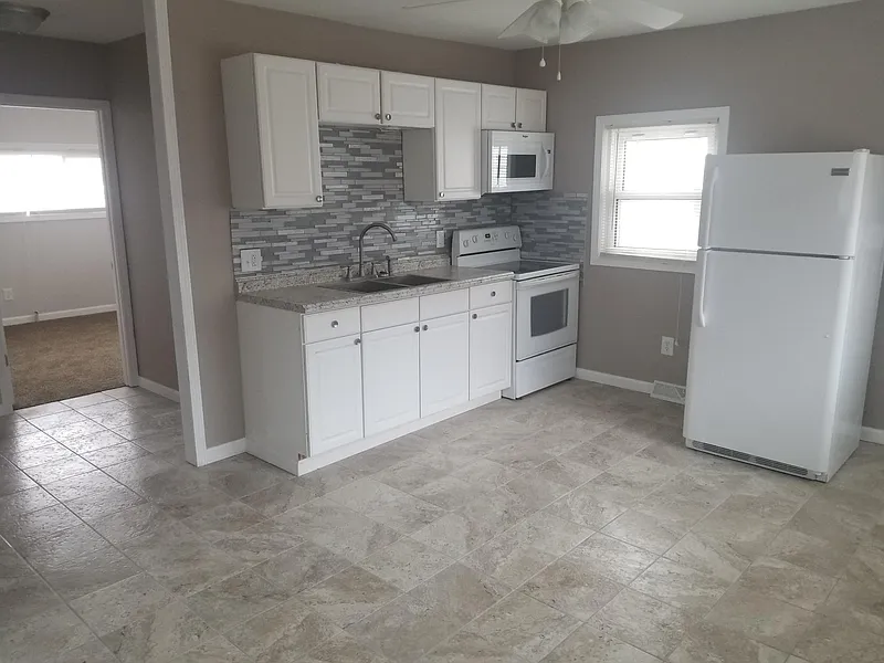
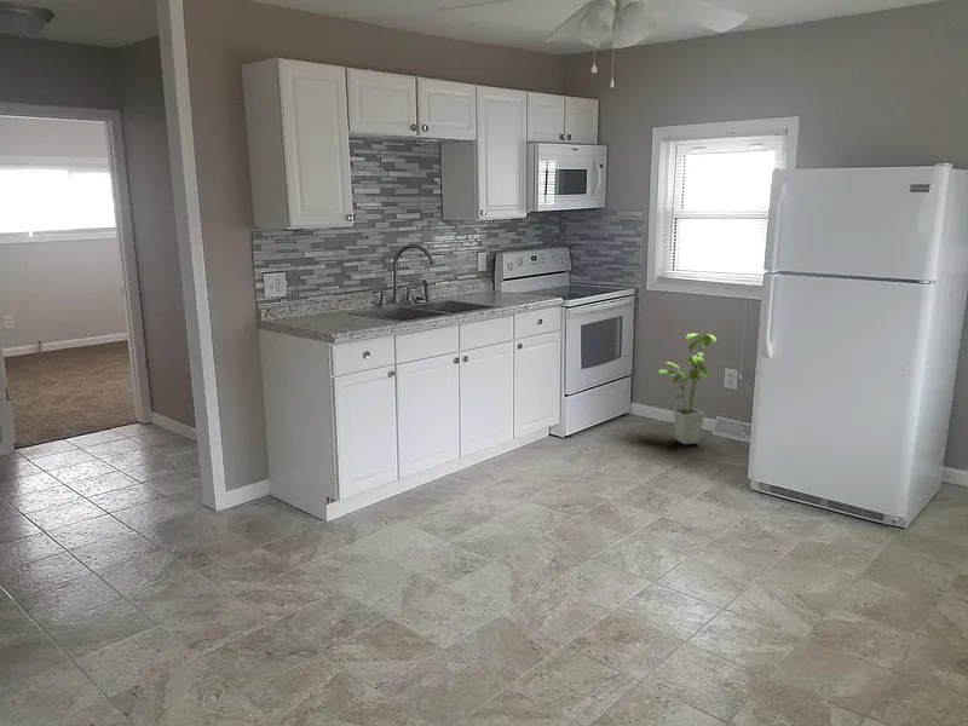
+ house plant [657,333,718,445]
